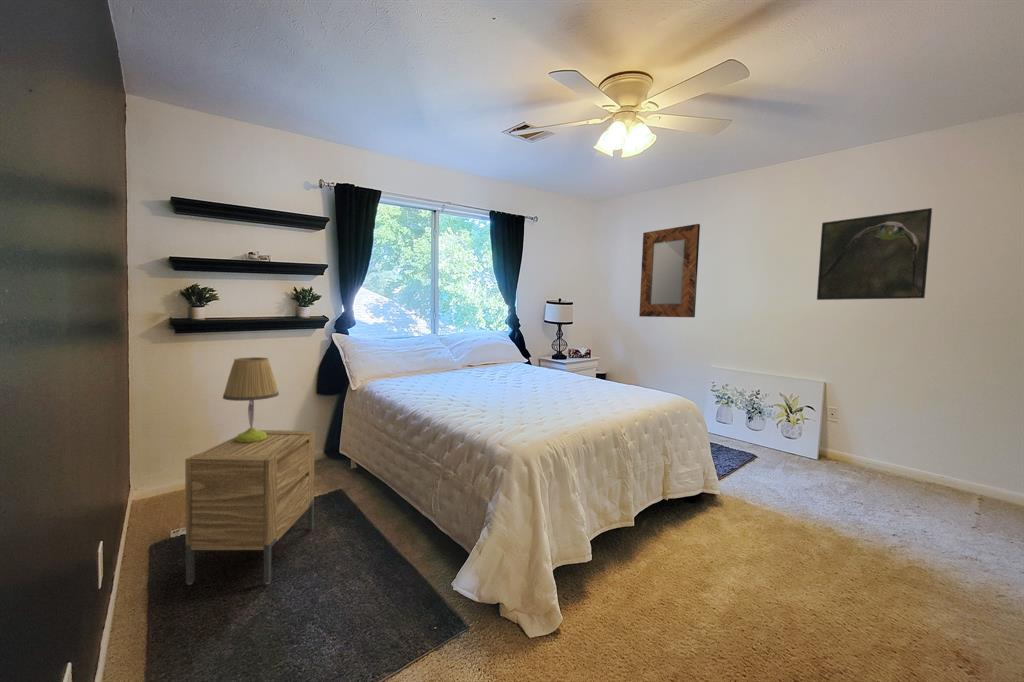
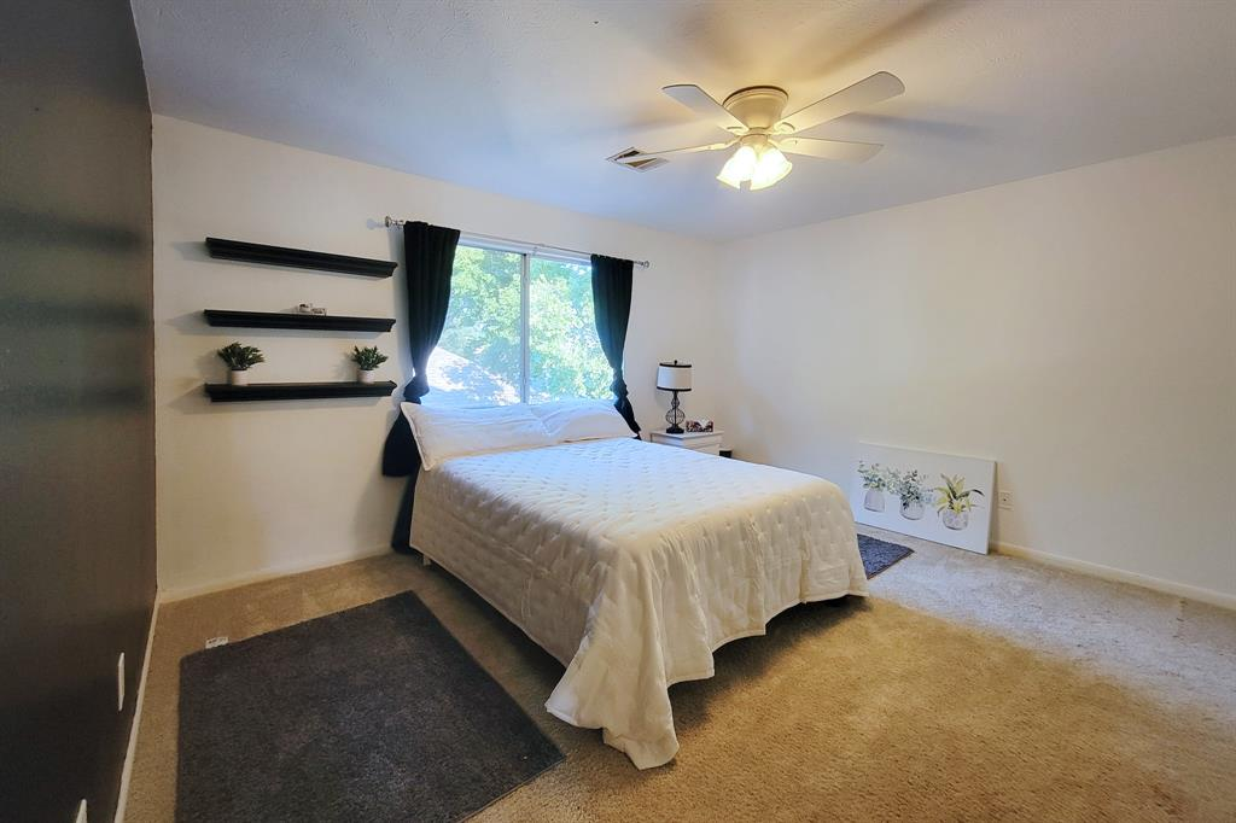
- table lamp [222,356,280,442]
- nightstand [184,429,316,585]
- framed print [816,207,933,301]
- home mirror [638,223,701,318]
